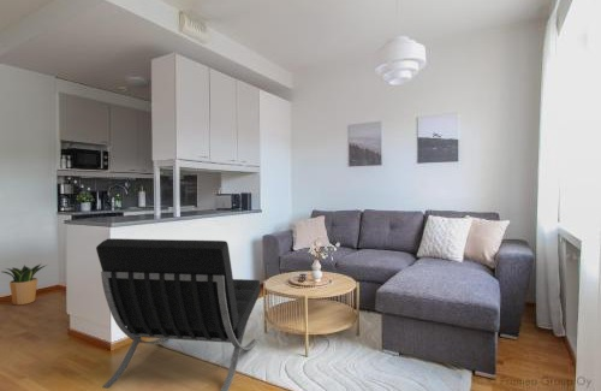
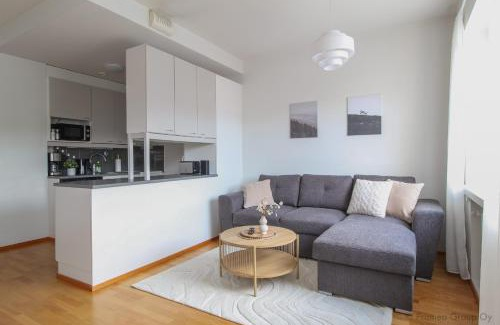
- lounge chair [95,237,262,391]
- potted plant [2,263,48,306]
